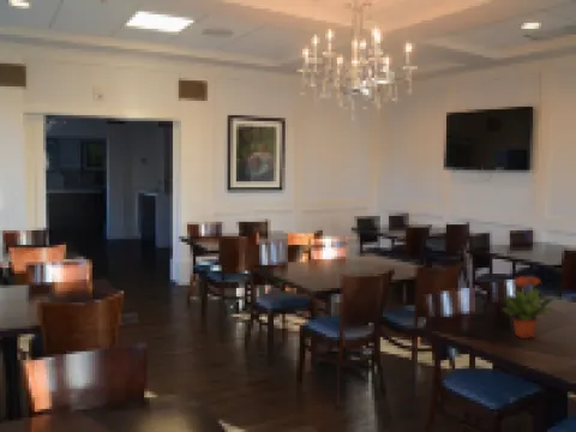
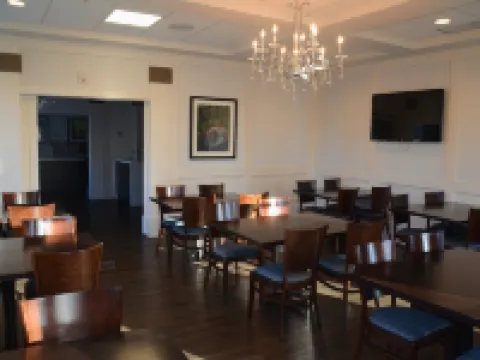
- potted plant [498,275,557,340]
